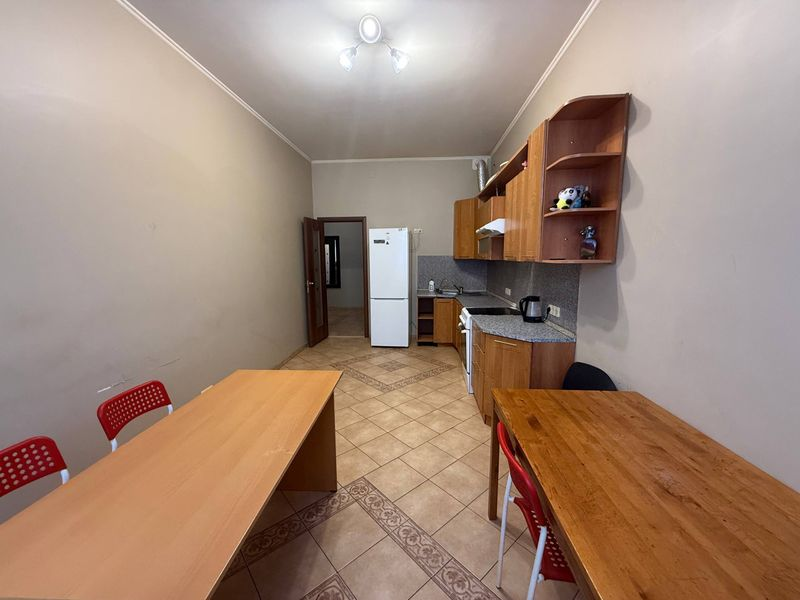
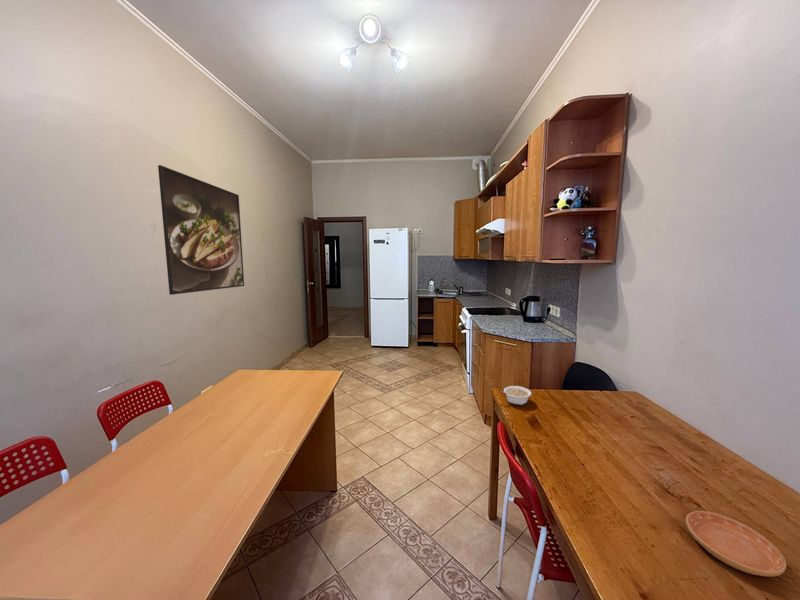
+ legume [499,385,532,406]
+ saucer [685,510,787,577]
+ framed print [157,164,245,296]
